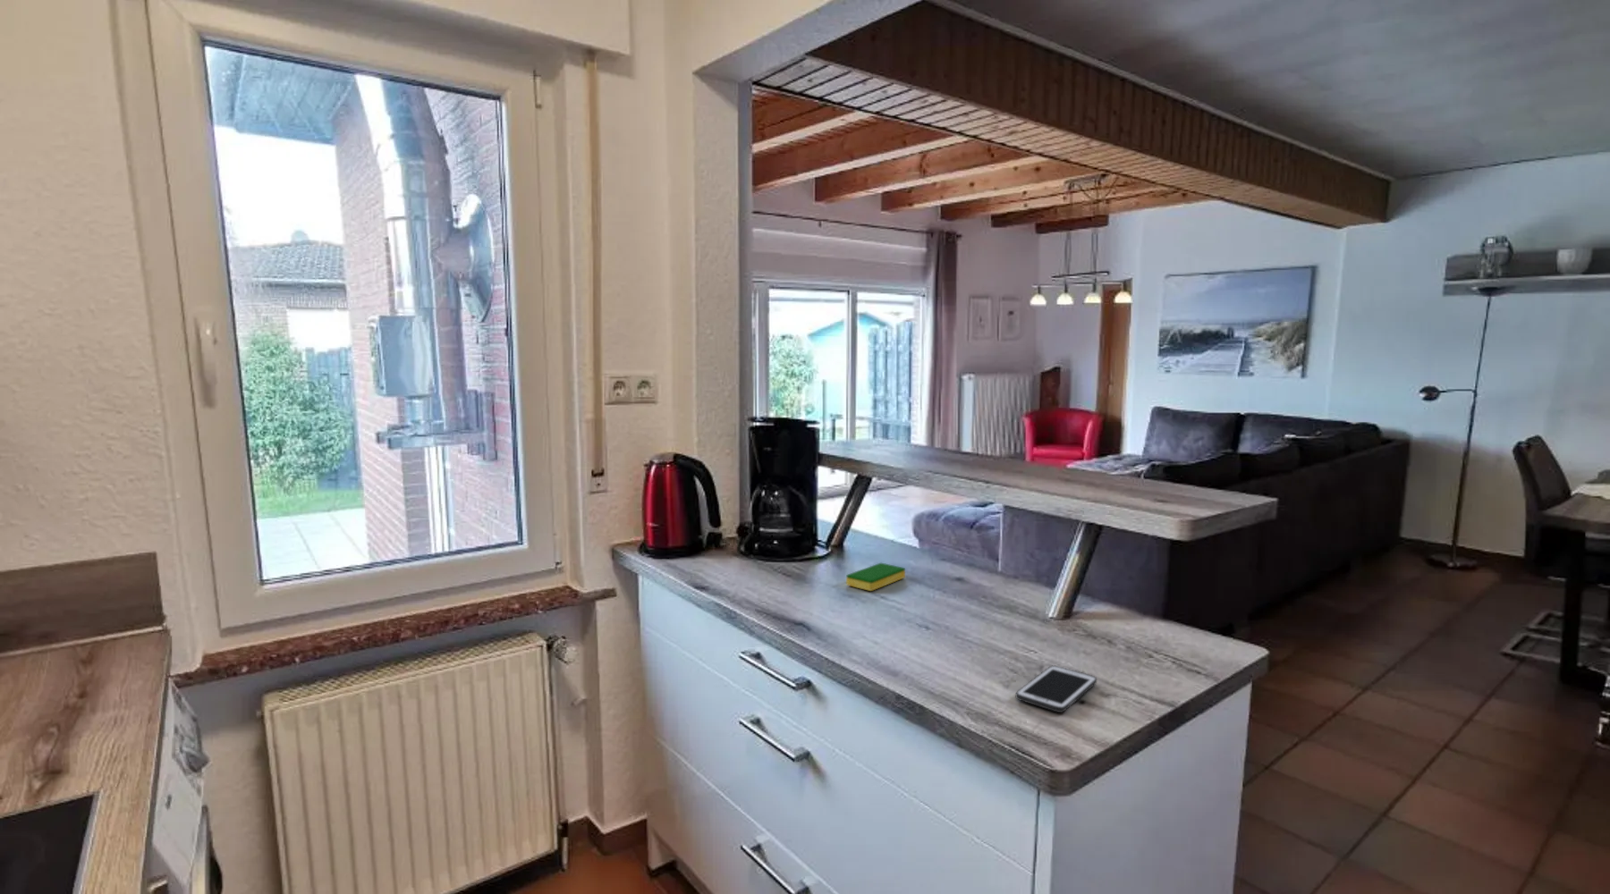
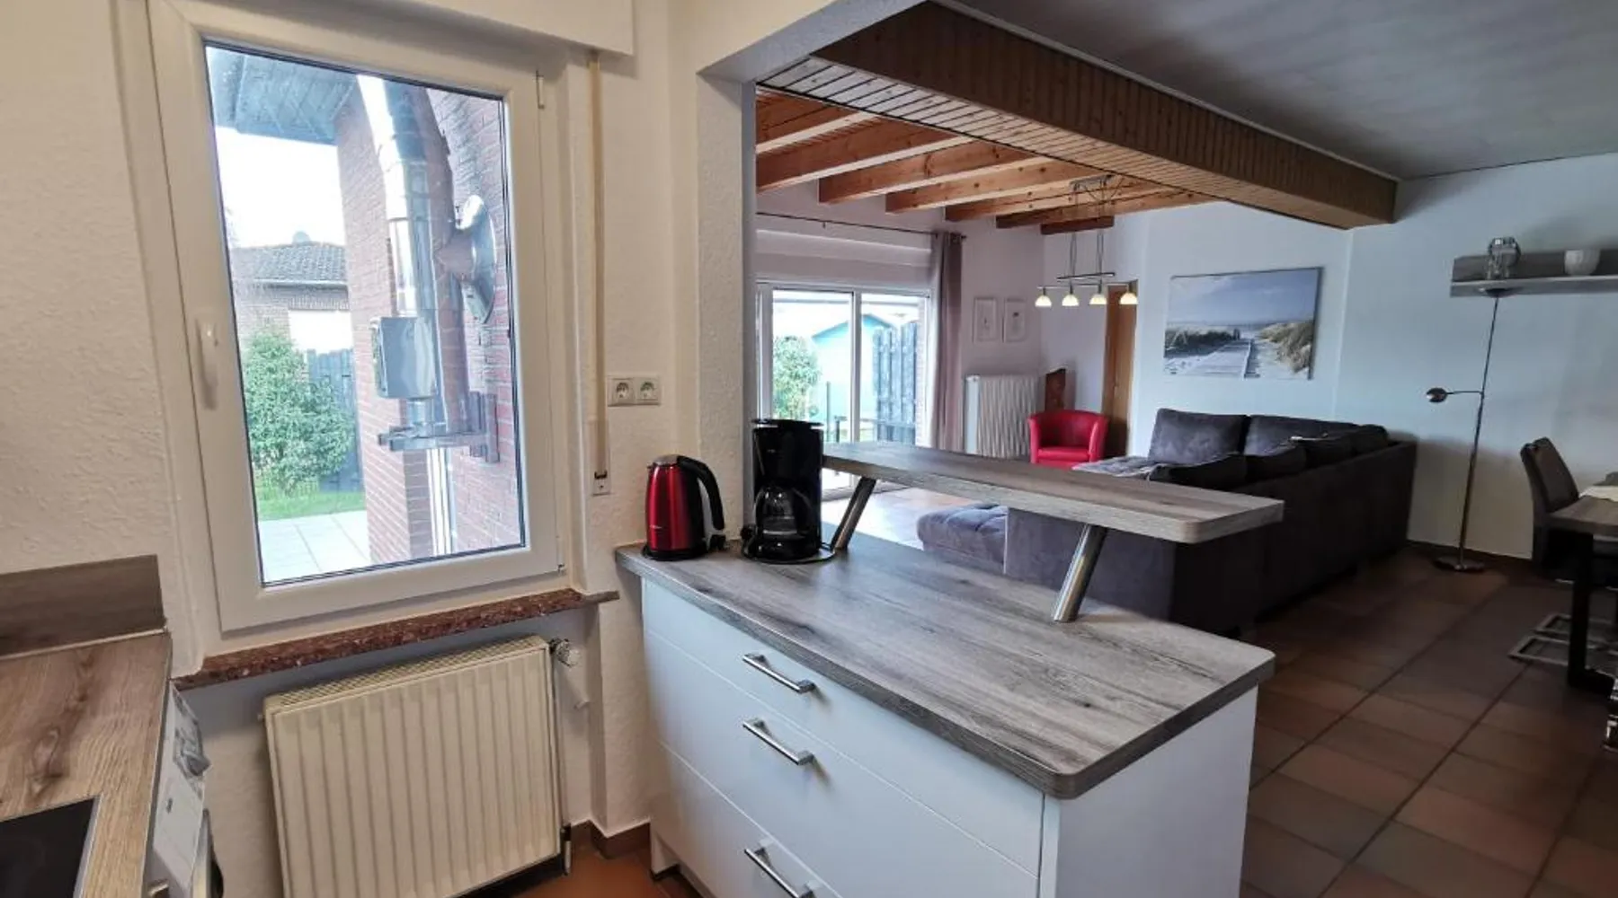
- cell phone [1015,664,1098,713]
- dish sponge [846,563,906,592]
